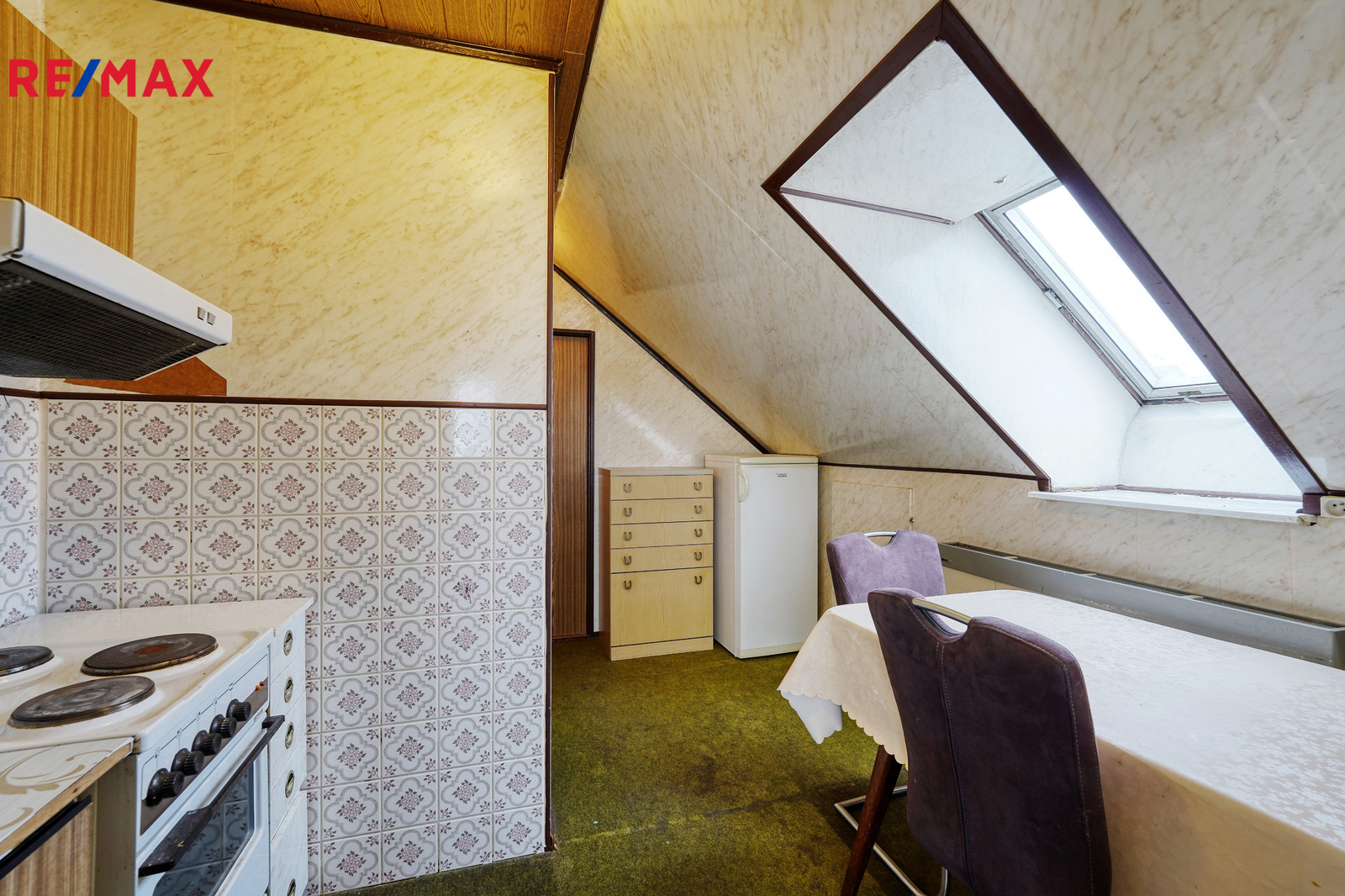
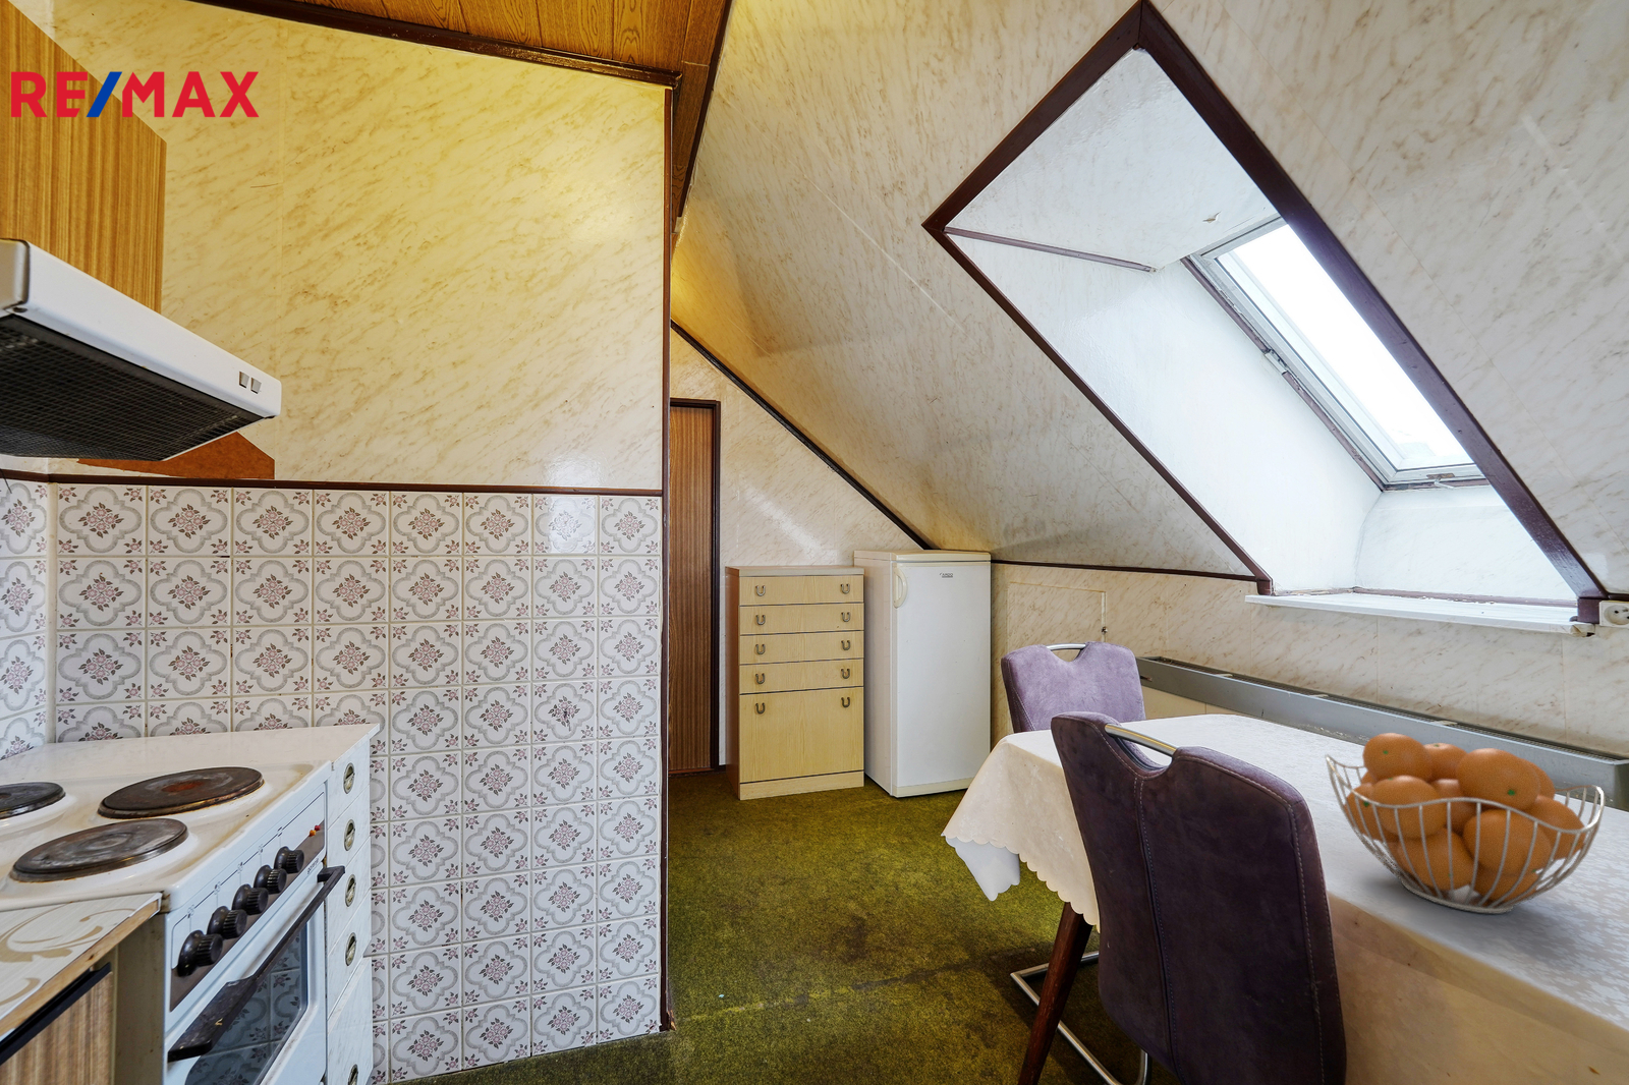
+ fruit basket [1324,731,1607,915]
